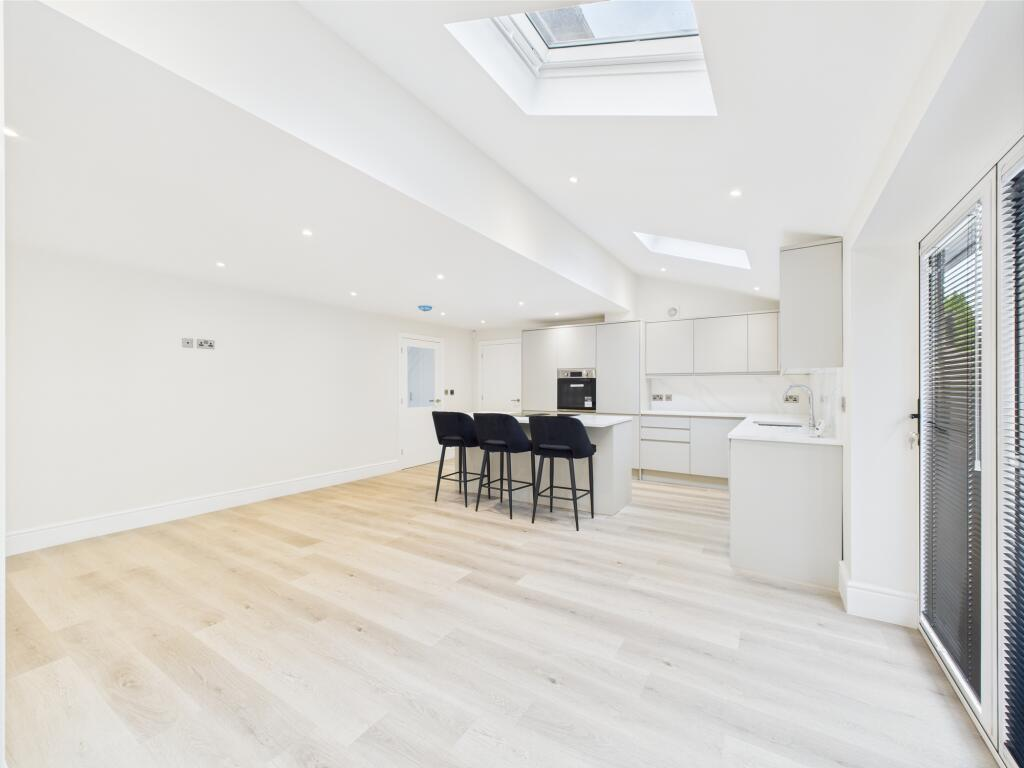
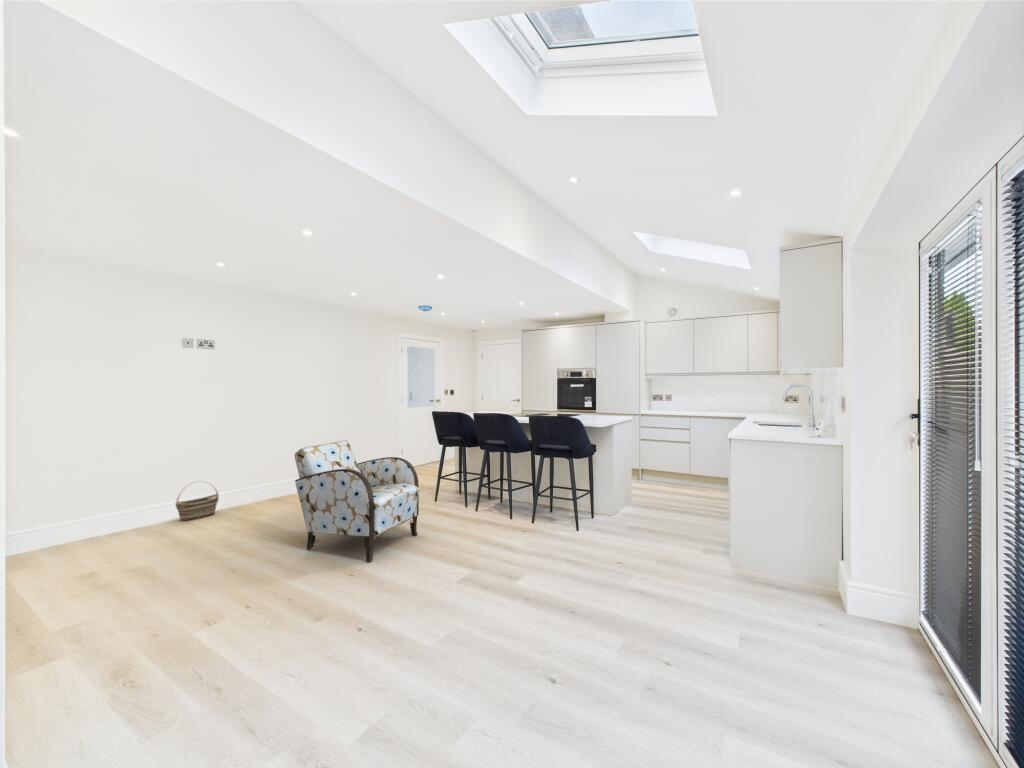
+ armchair [293,439,420,563]
+ basket [175,480,220,522]
